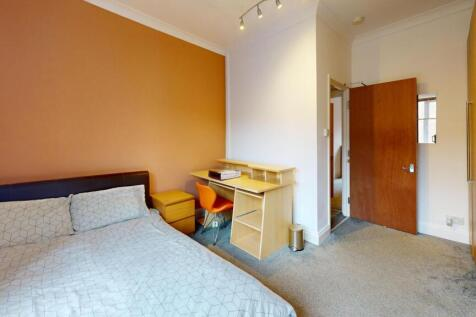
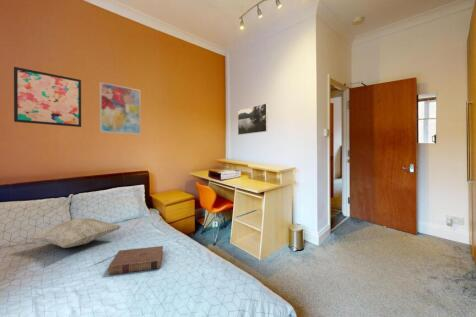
+ wall art [13,66,82,128]
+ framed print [237,102,269,136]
+ decorative pillow [28,217,122,249]
+ wall art [99,81,142,136]
+ book [108,245,164,275]
